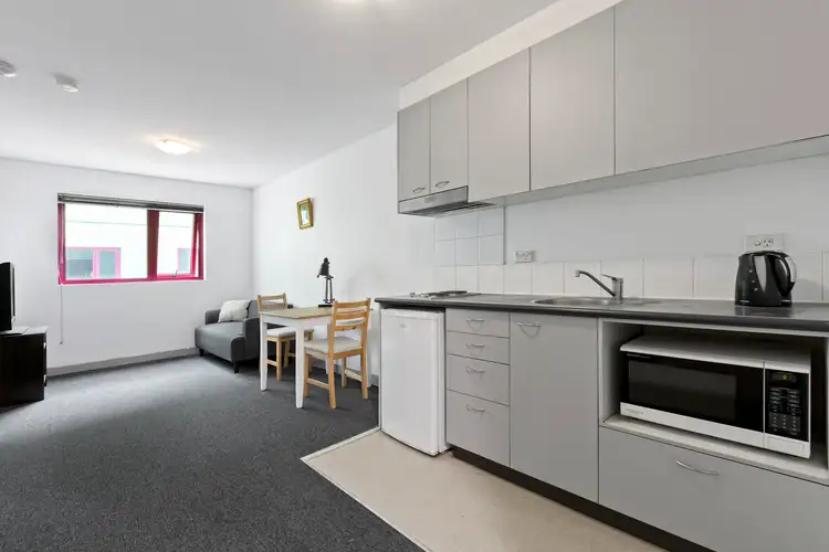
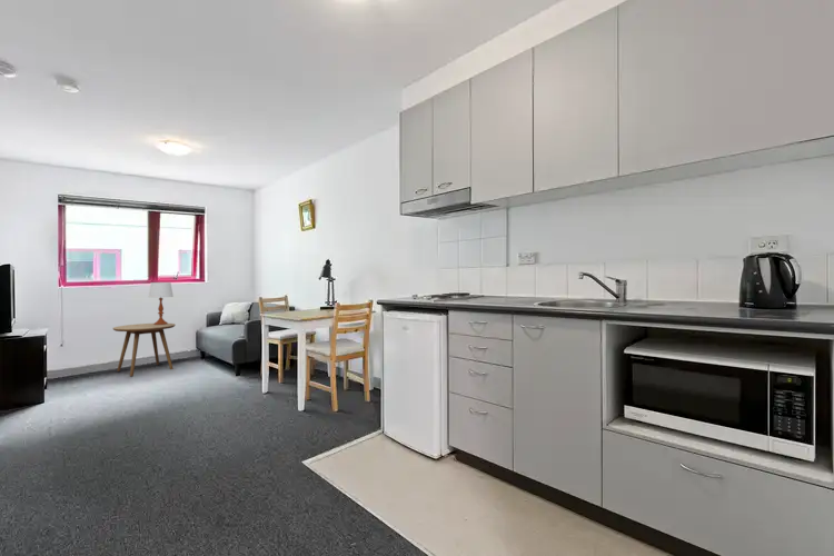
+ table lamp [147,281,175,325]
+ side table [112,322,177,378]
